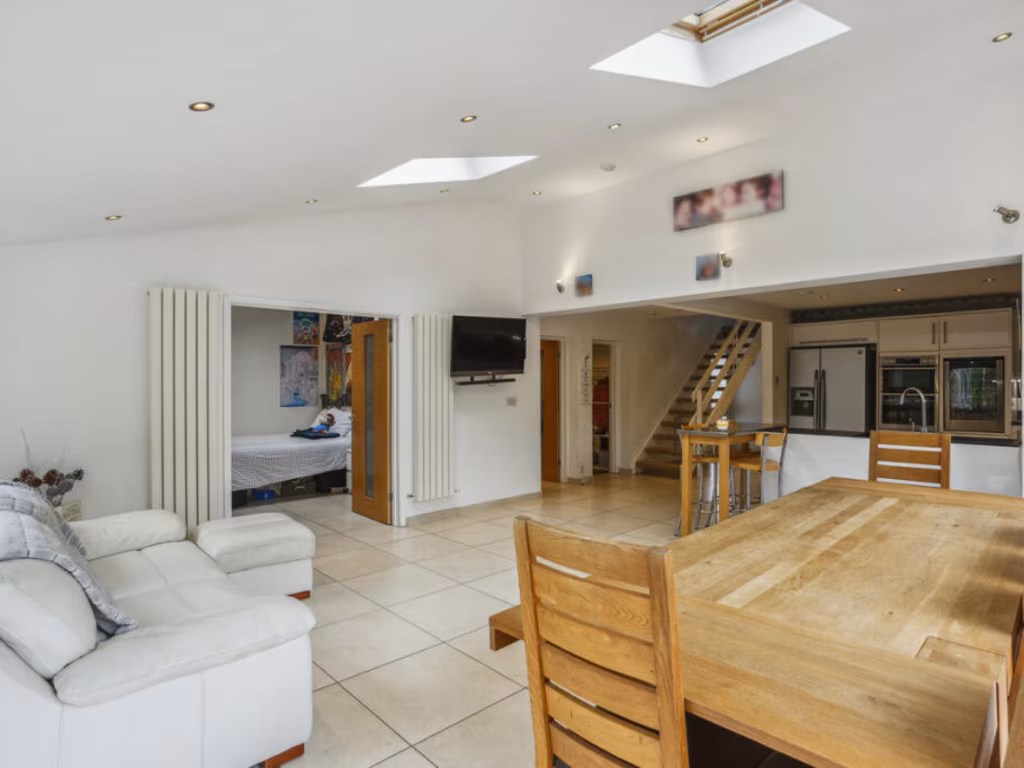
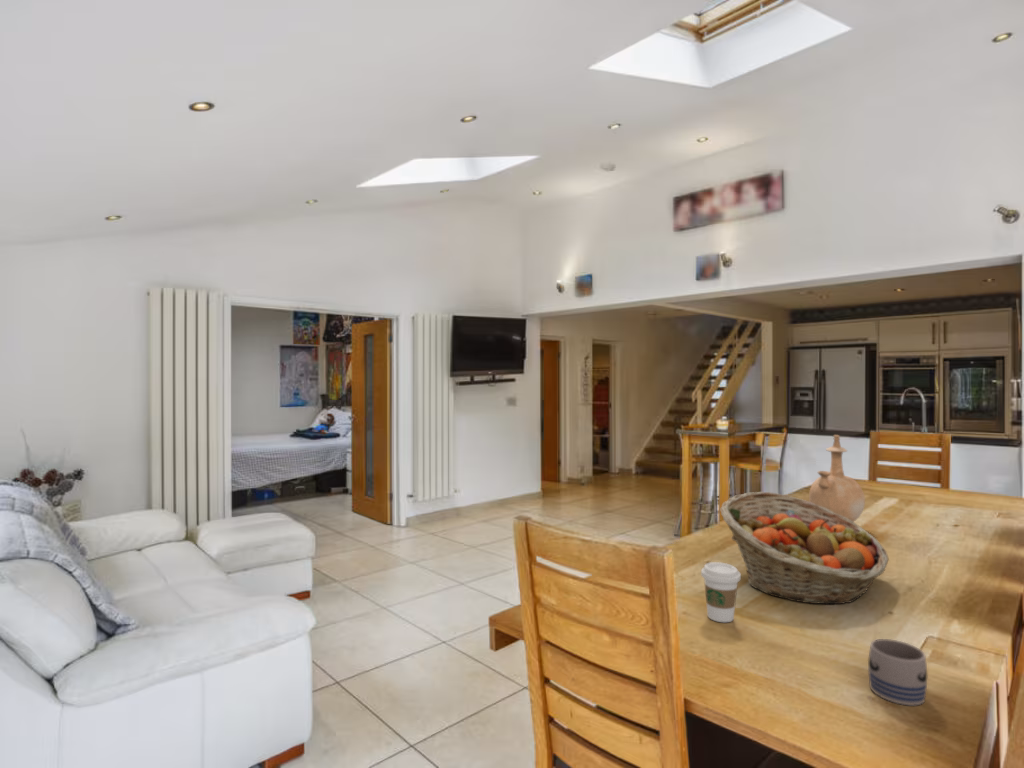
+ mug [867,638,928,706]
+ fruit basket [720,491,890,605]
+ vase [808,434,866,522]
+ coffee cup [700,561,742,623]
